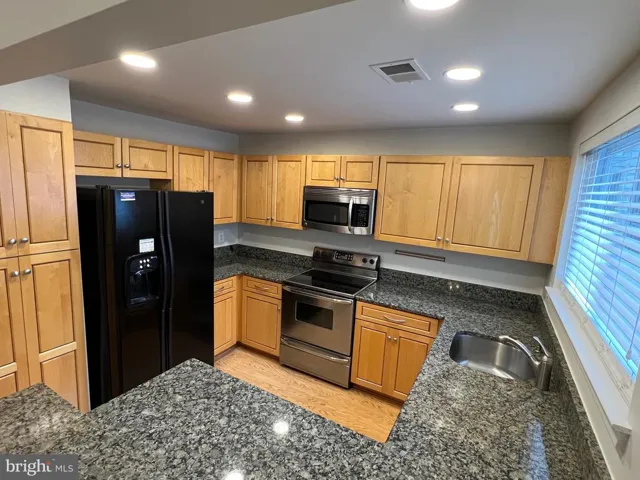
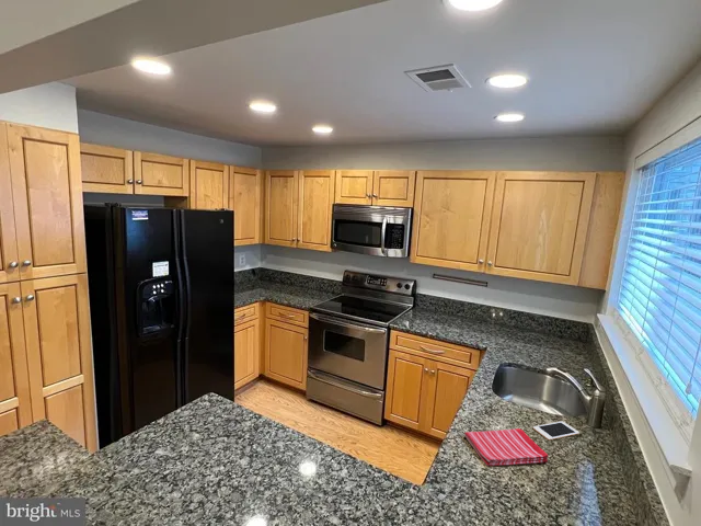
+ cell phone [532,421,581,441]
+ dish towel [463,427,550,467]
